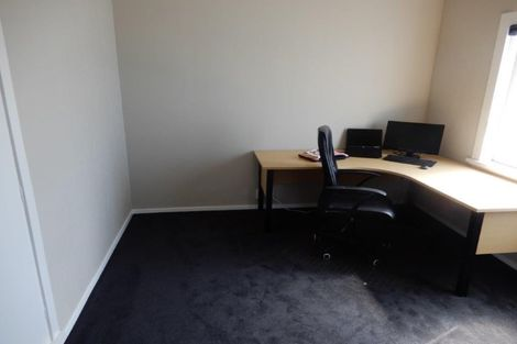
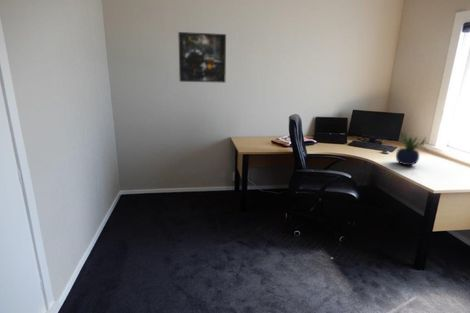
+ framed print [177,31,227,84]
+ potted plant [395,129,427,166]
